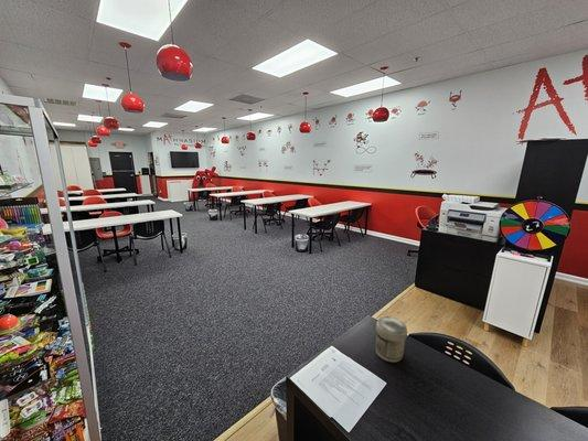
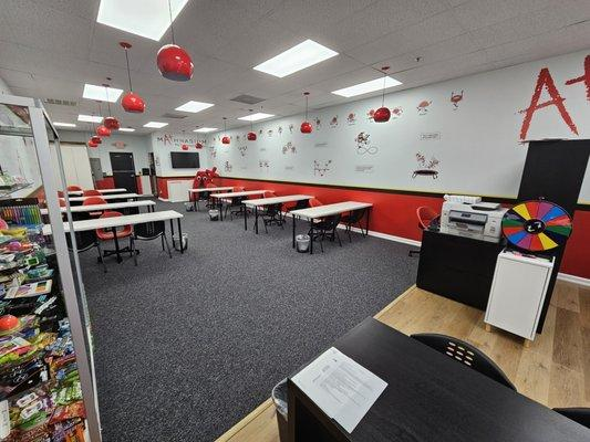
- jar [375,315,408,363]
